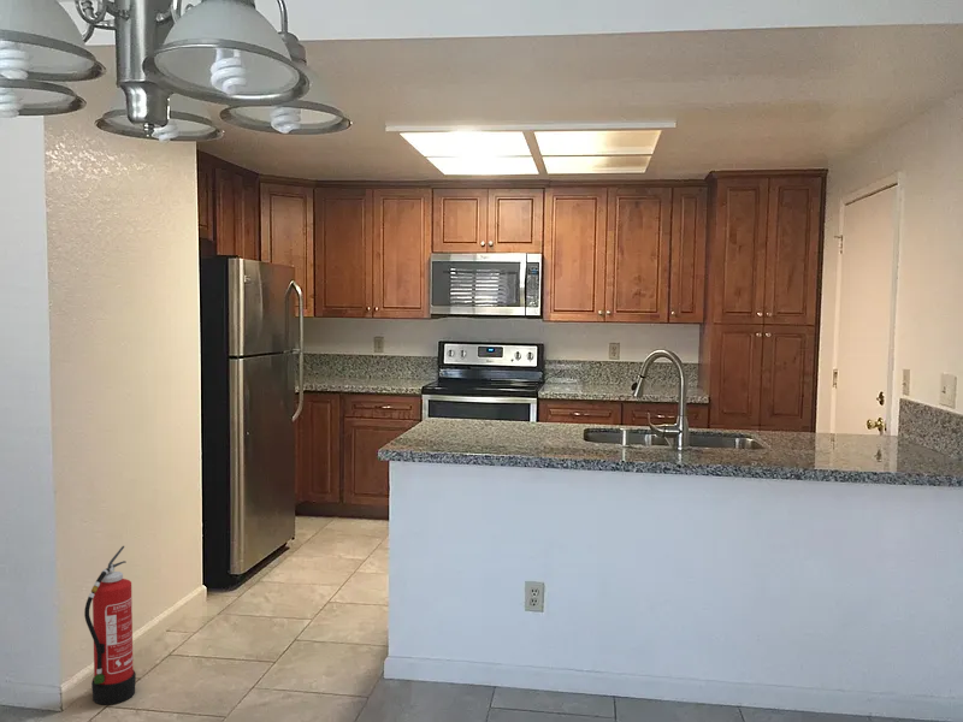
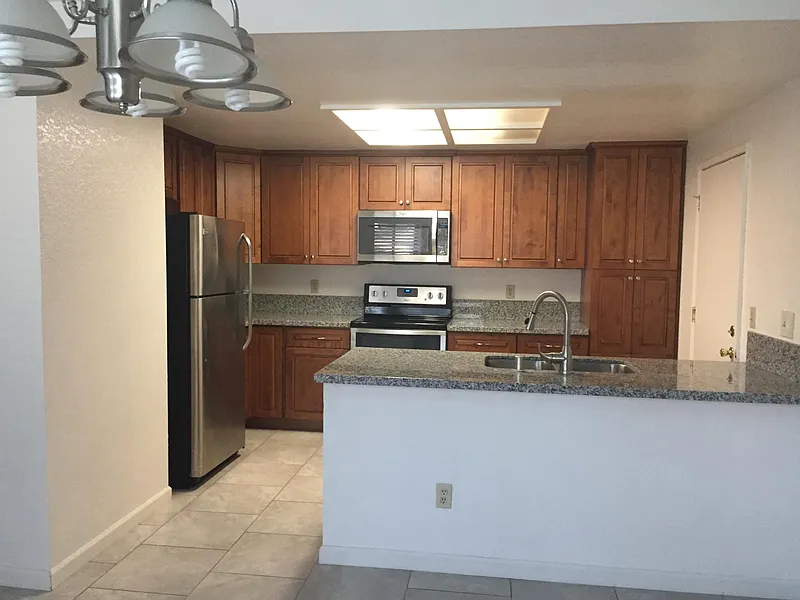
- fire extinguisher [83,545,137,706]
